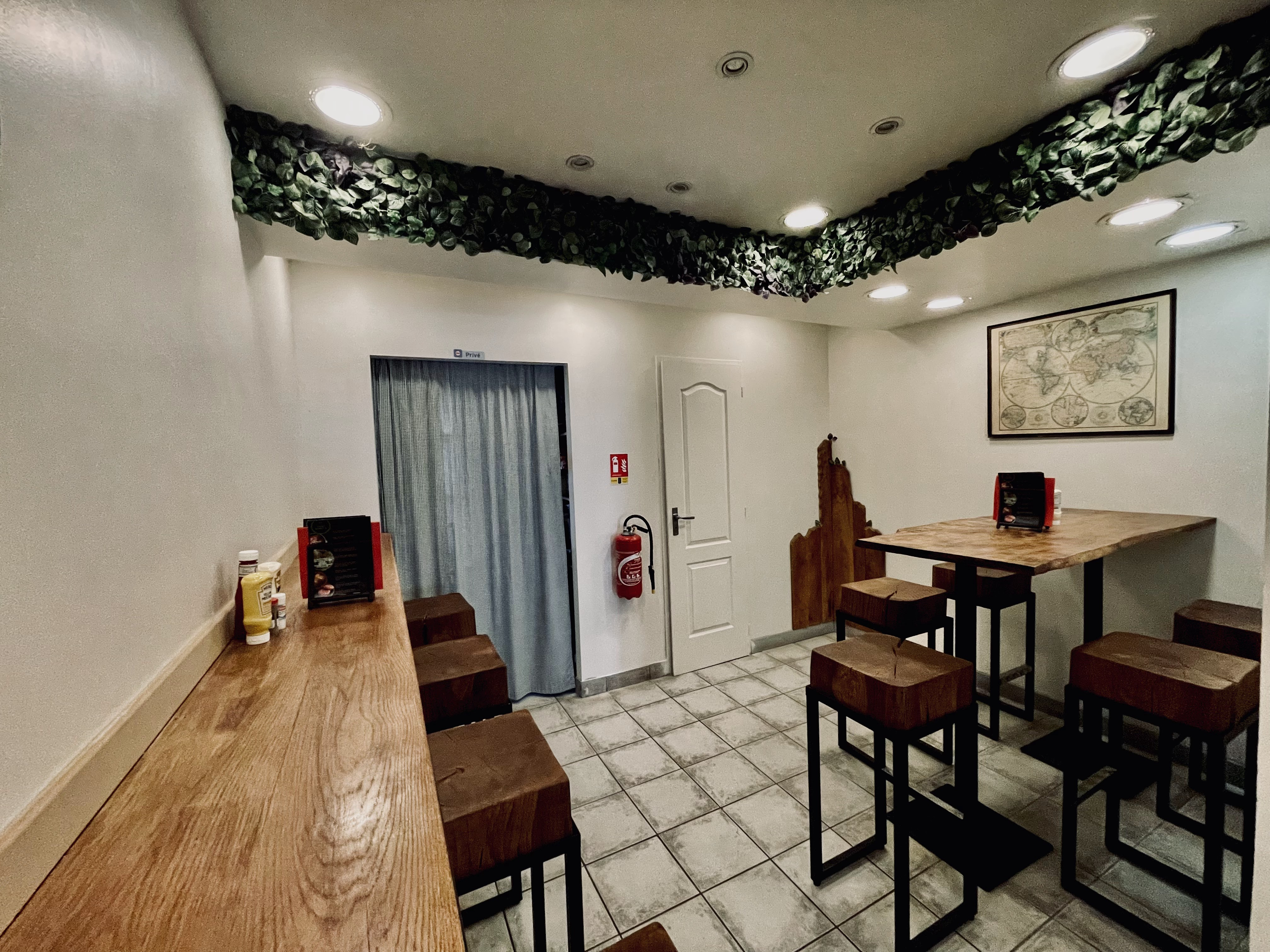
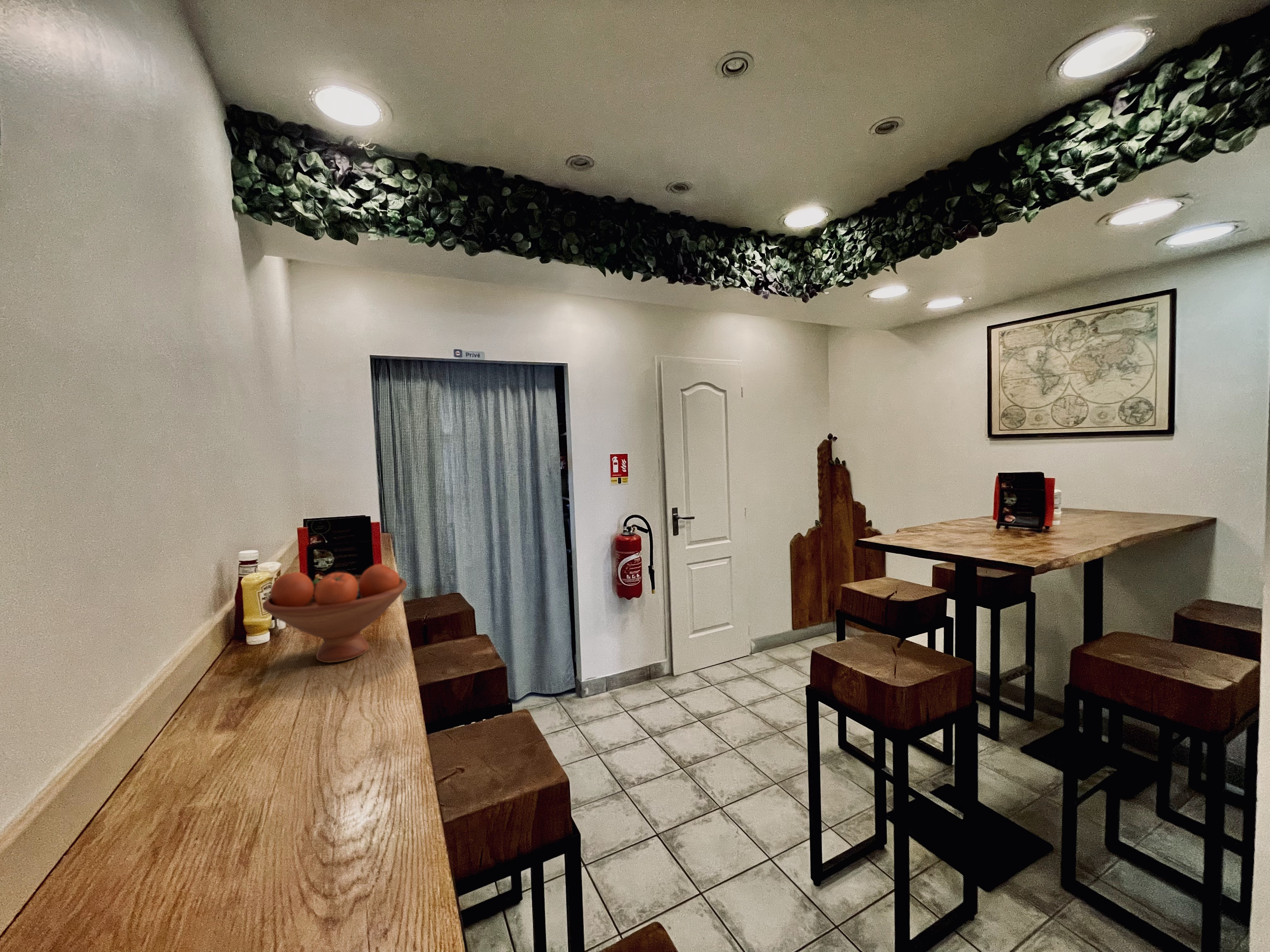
+ fruit bowl [262,564,407,663]
